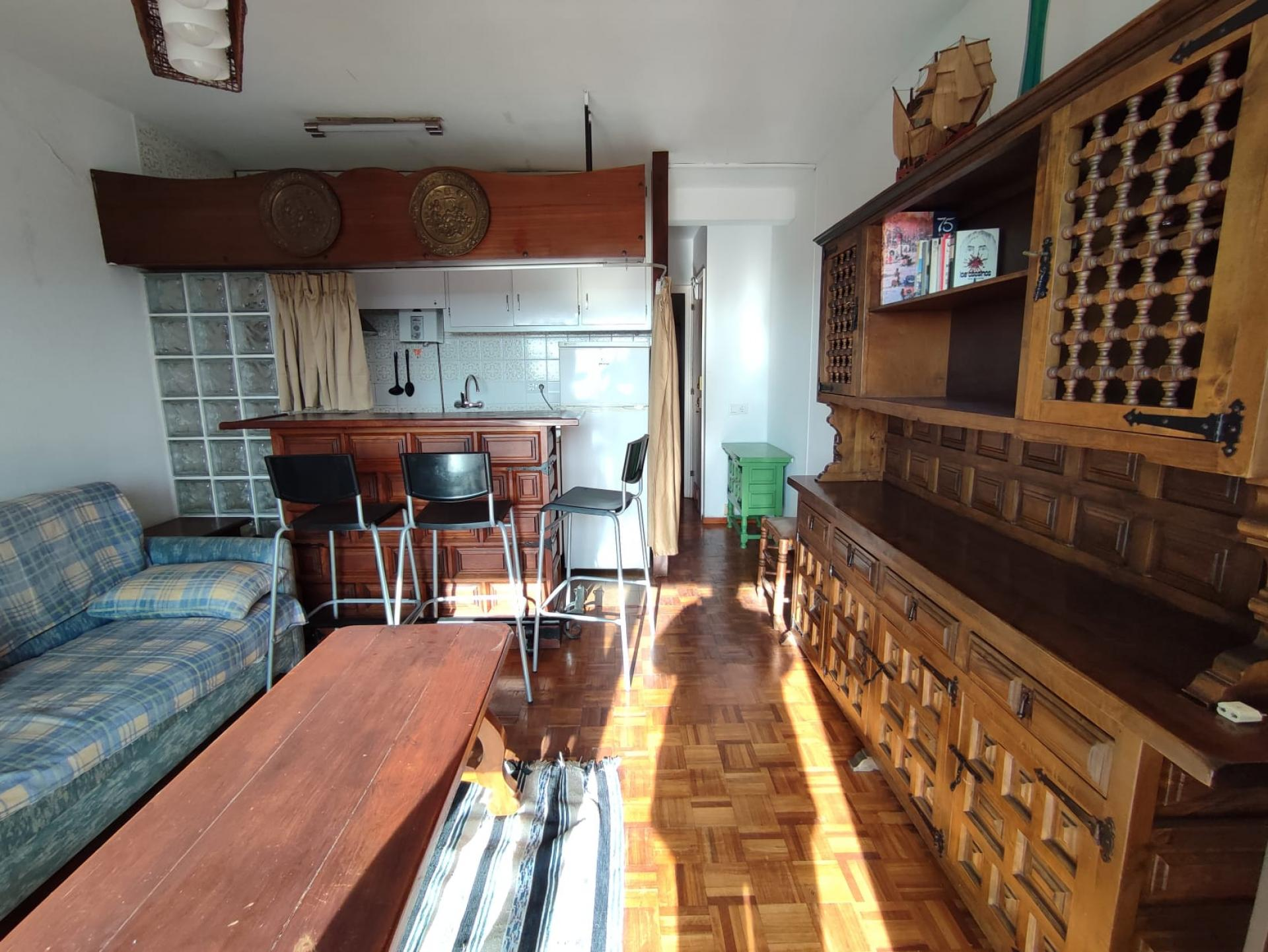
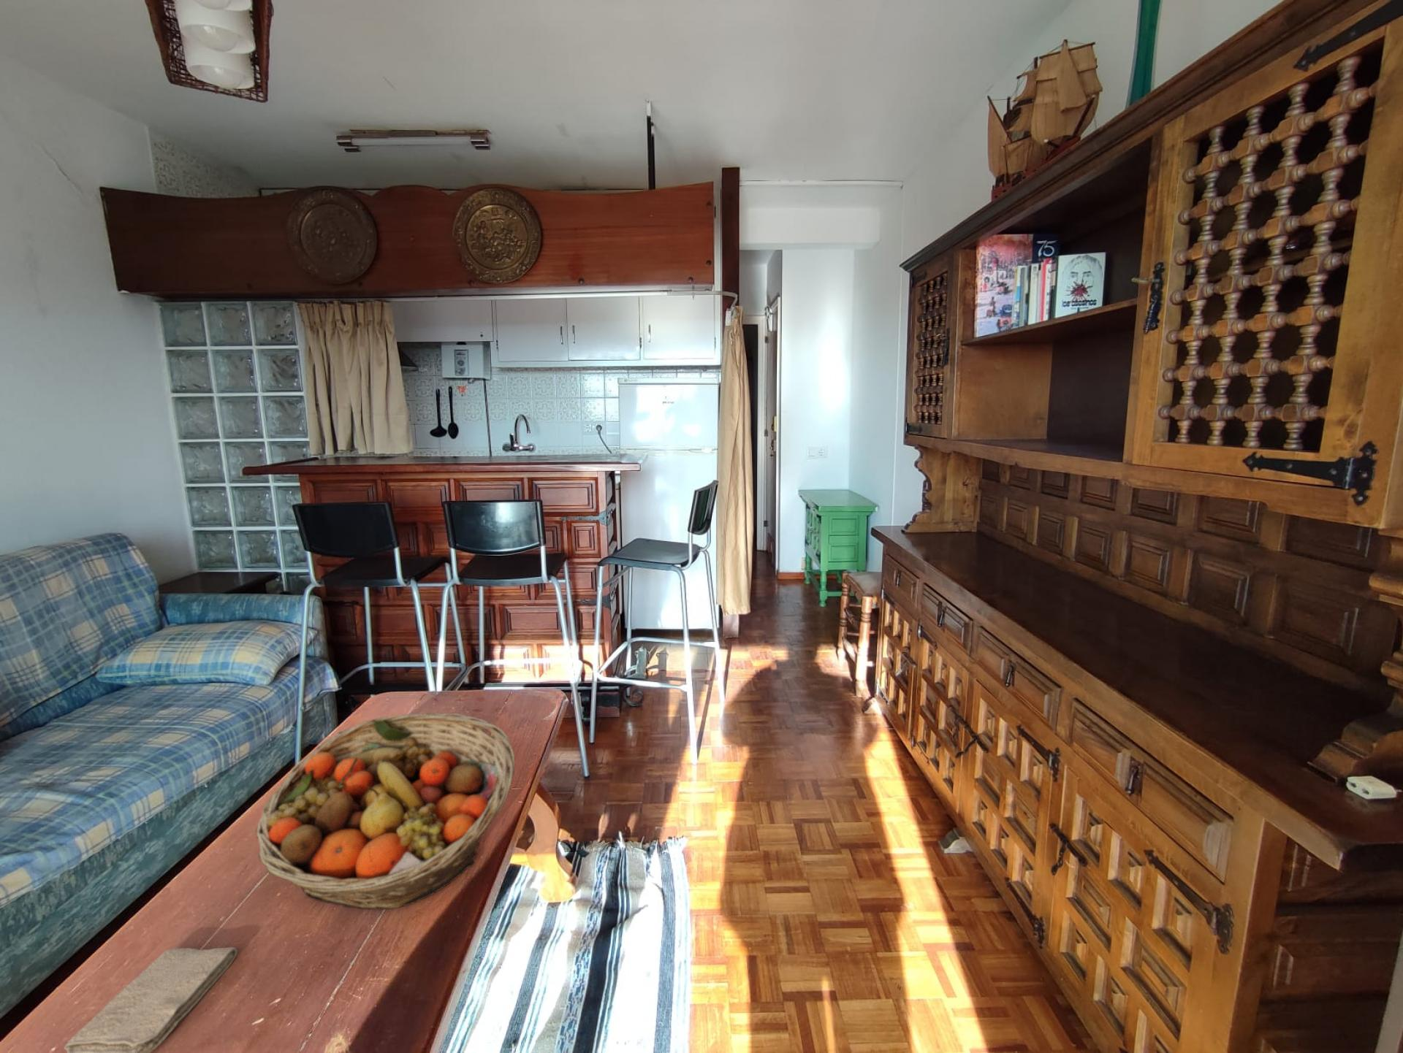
+ washcloth [63,947,238,1053]
+ fruit basket [254,712,516,910]
